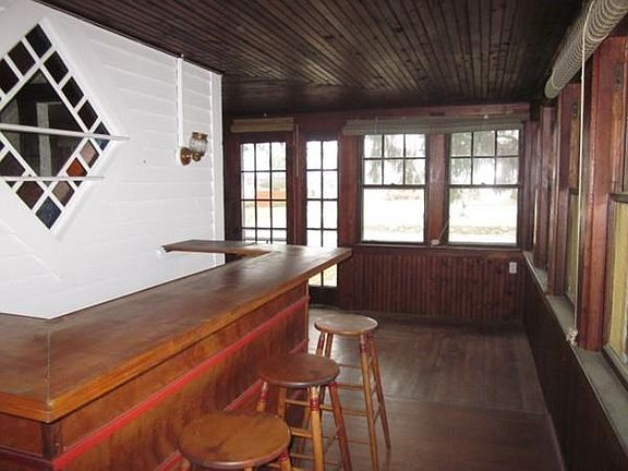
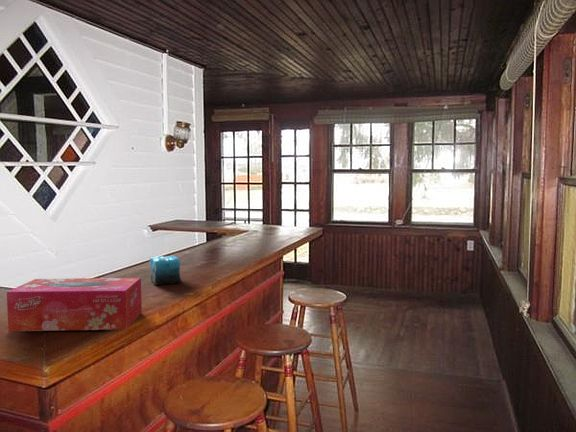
+ candle [148,250,182,286]
+ tissue box [6,277,143,332]
